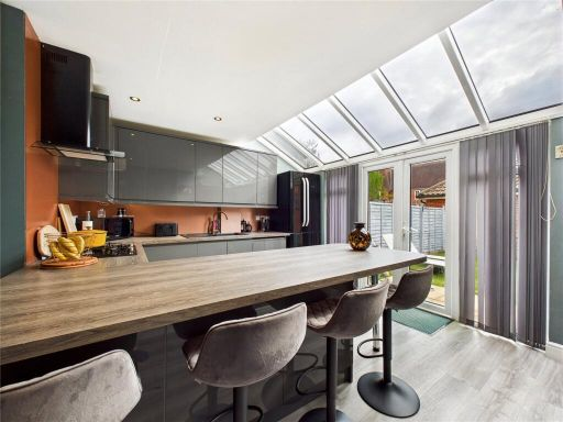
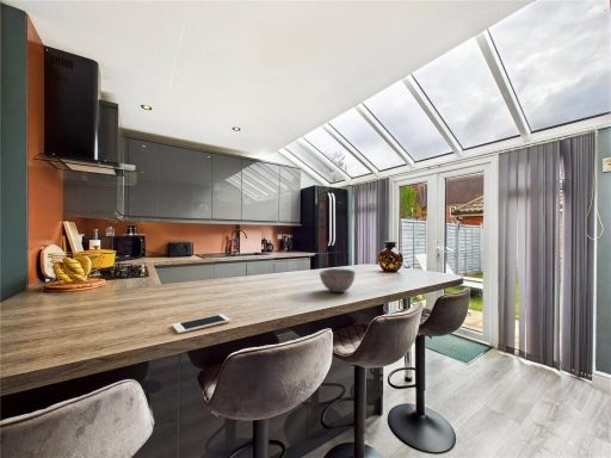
+ cell phone [171,312,232,334]
+ bowl [319,267,357,293]
